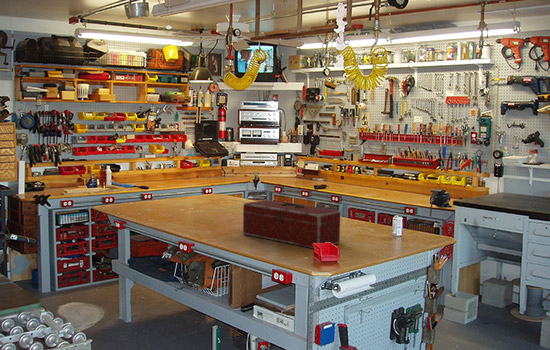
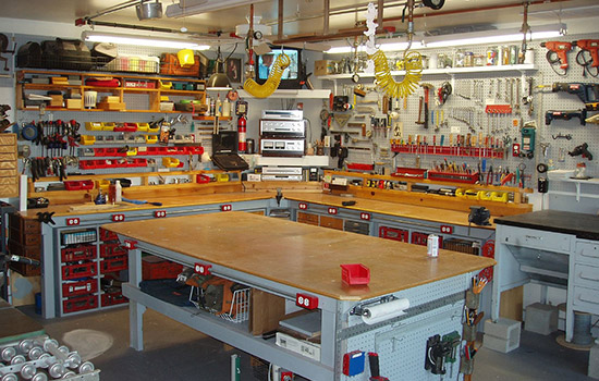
- toolbox [242,199,342,249]
